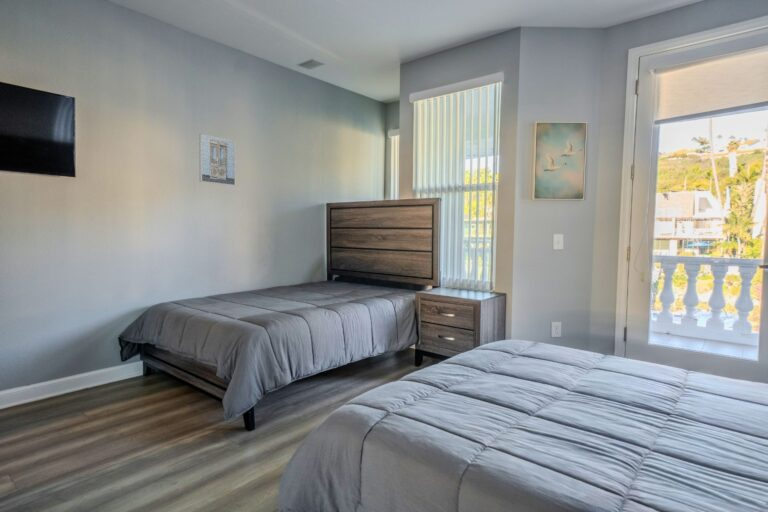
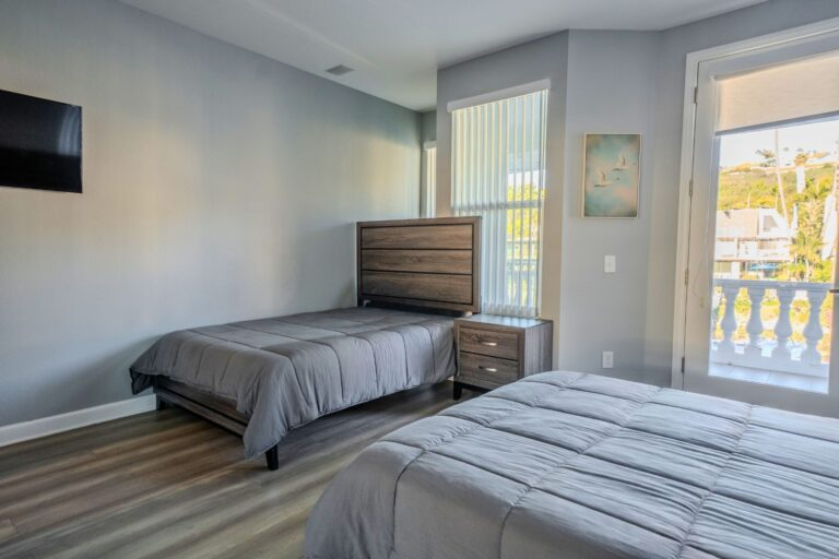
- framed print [198,133,236,187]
